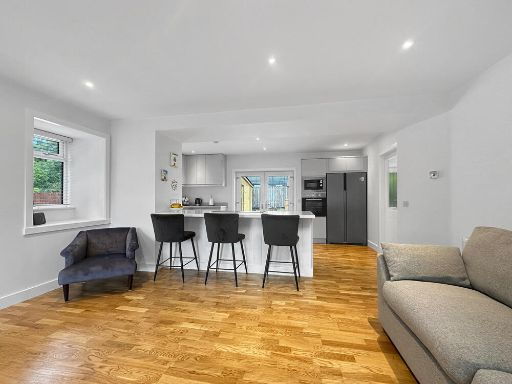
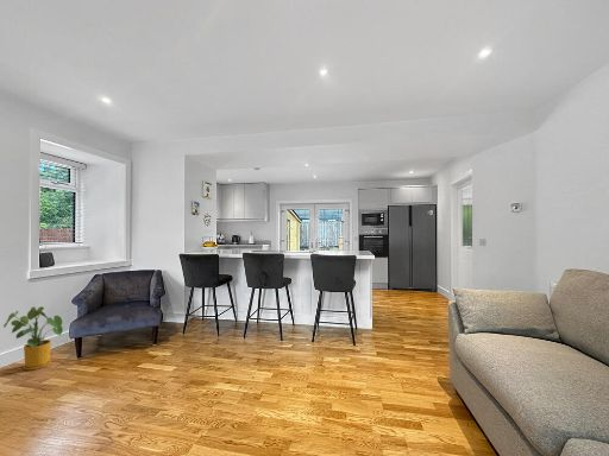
+ house plant [2,305,64,372]
